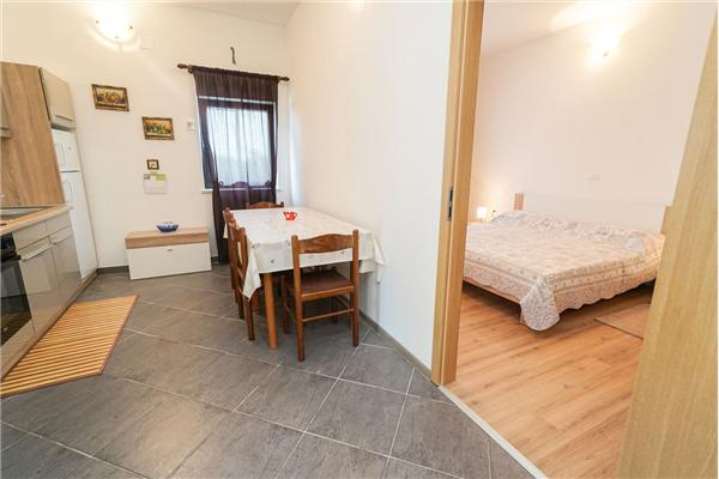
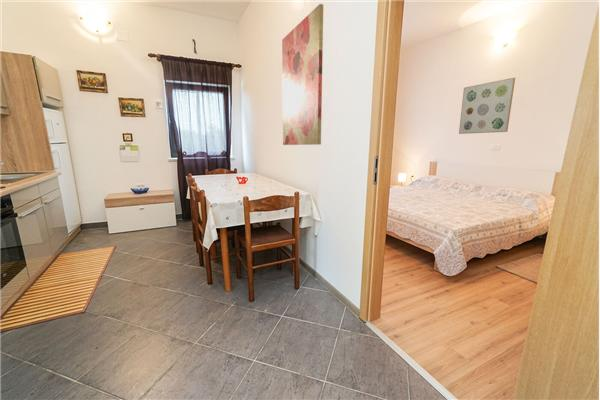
+ wall art [281,3,324,146]
+ wall art [458,77,516,135]
